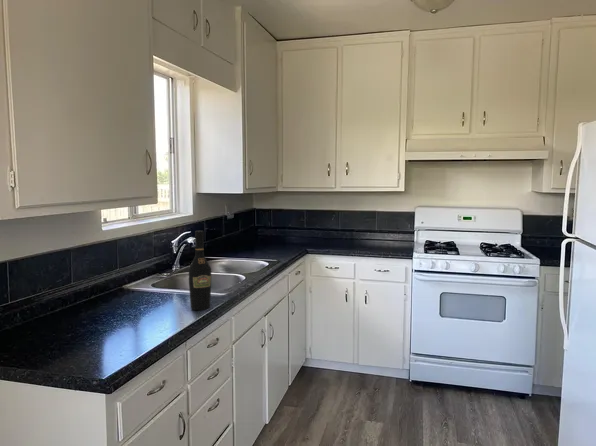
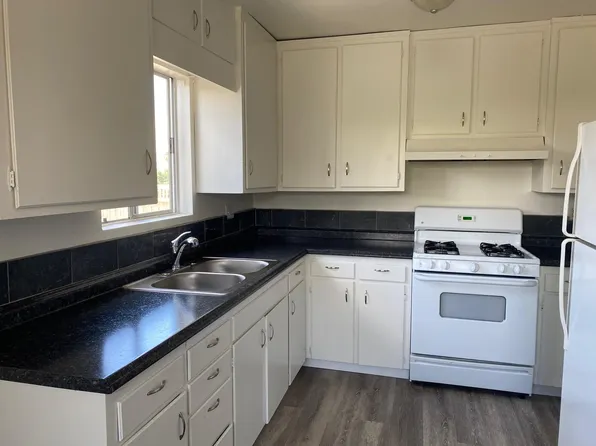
- wine bottle [188,230,212,311]
